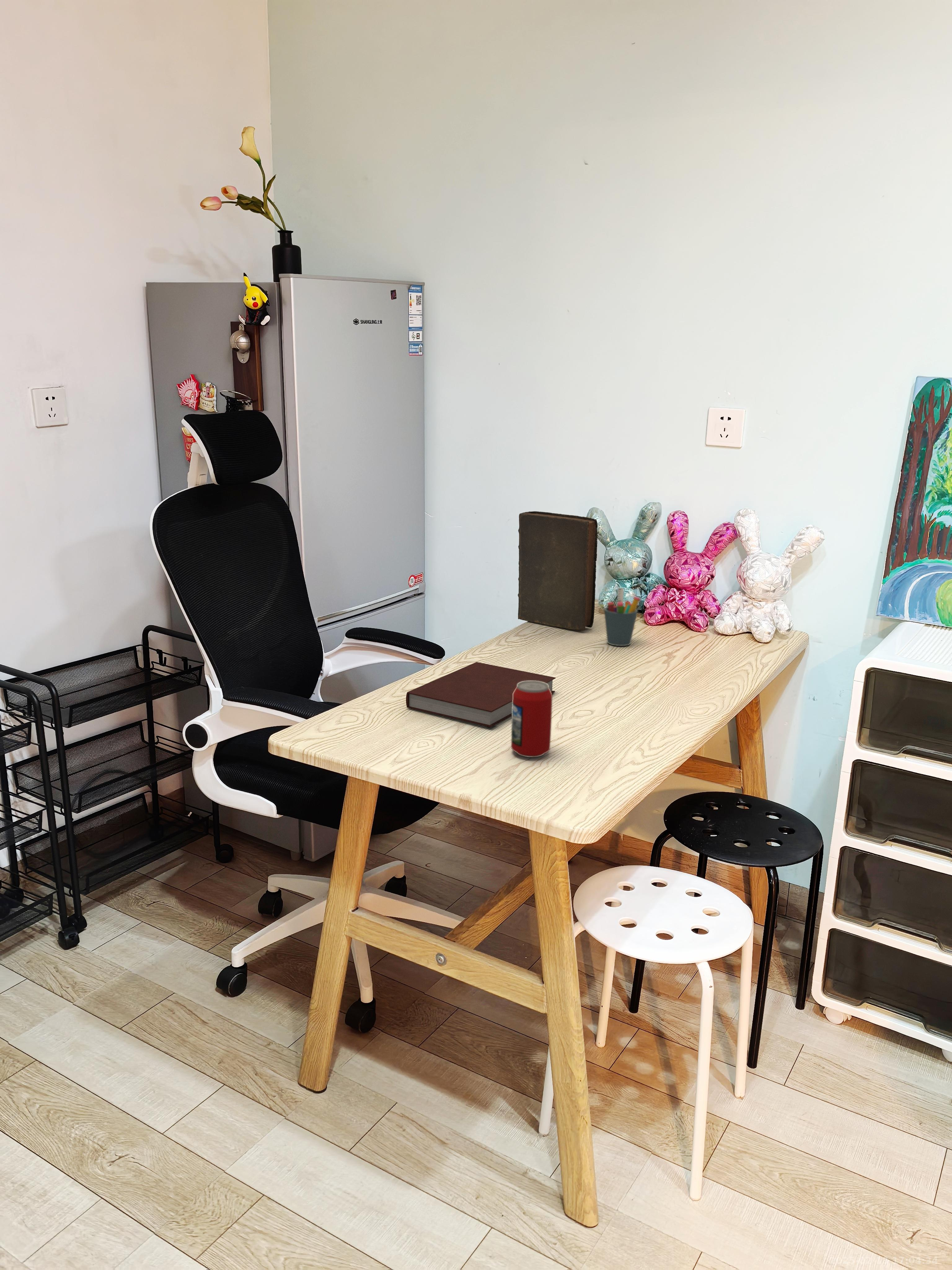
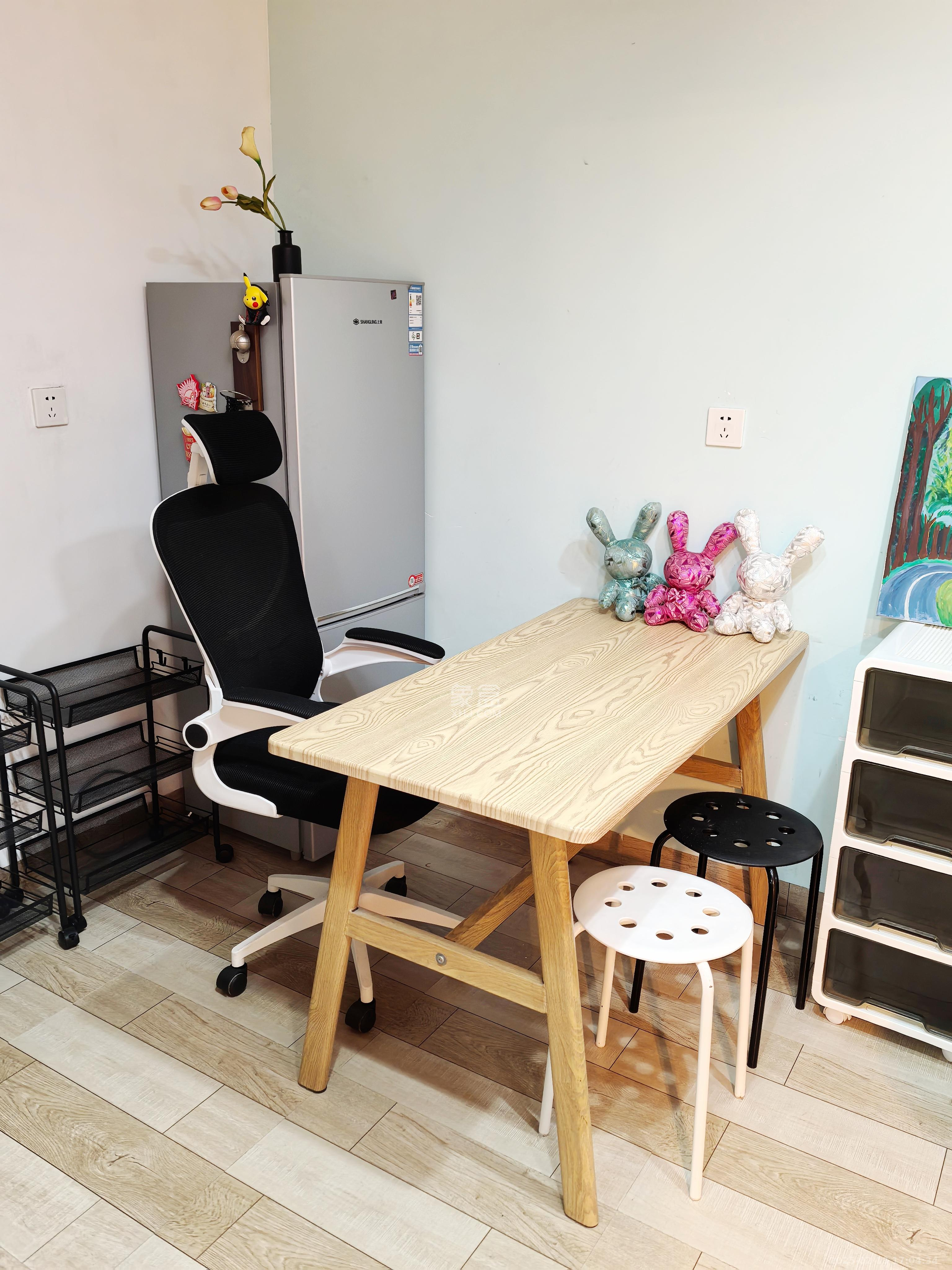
- notebook [406,662,556,727]
- book [518,511,598,631]
- pen holder [604,588,640,646]
- beverage can [511,681,553,757]
